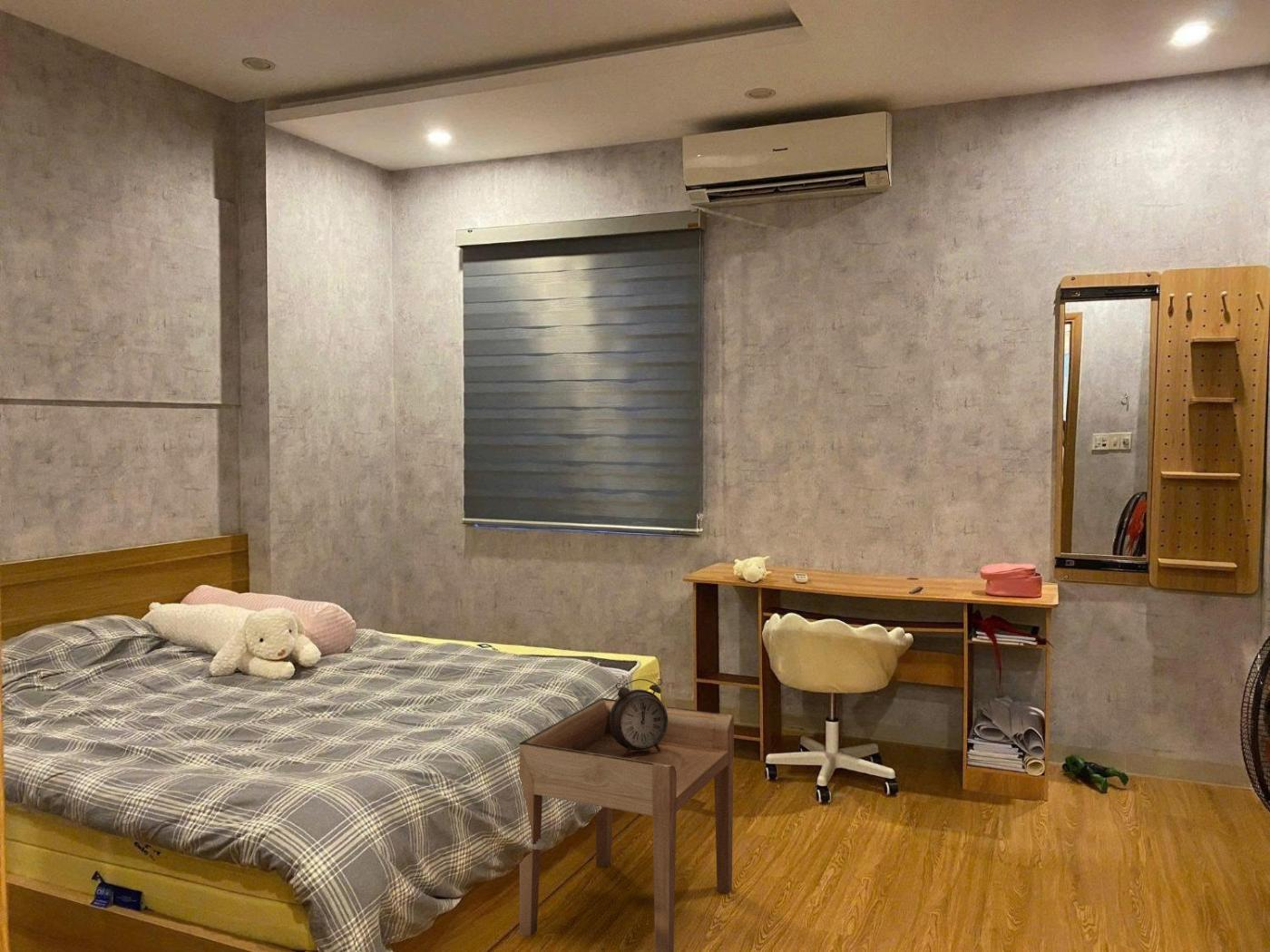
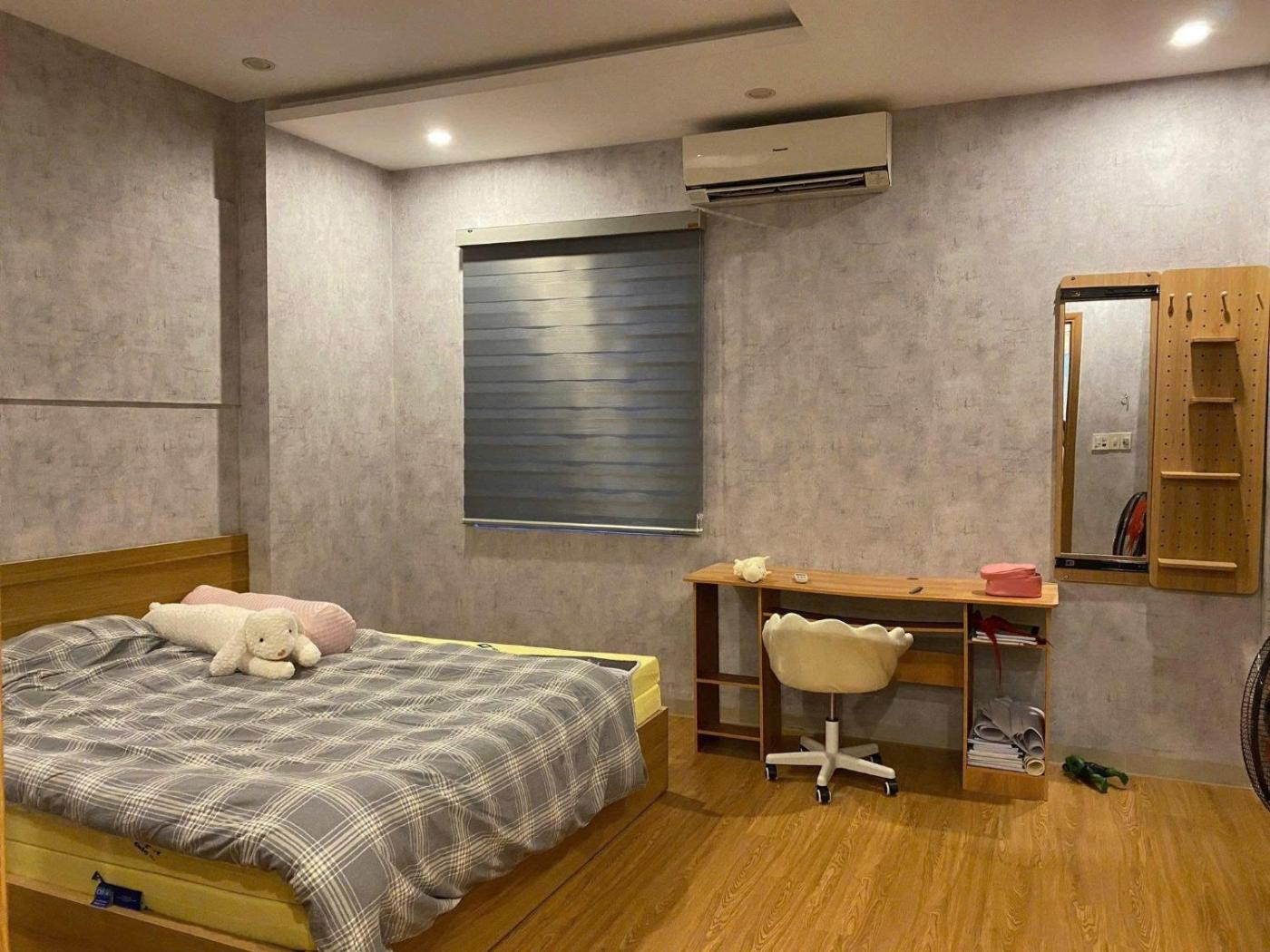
- alarm clock [609,678,668,755]
- side table [519,697,735,952]
